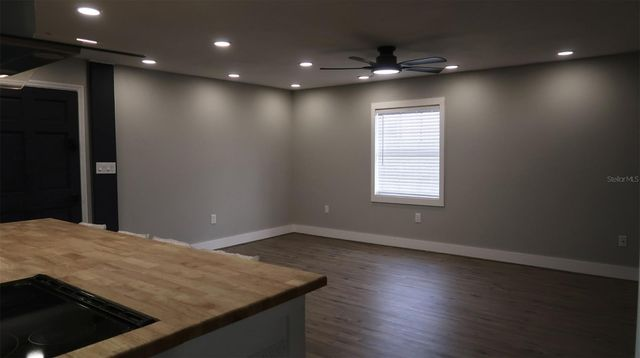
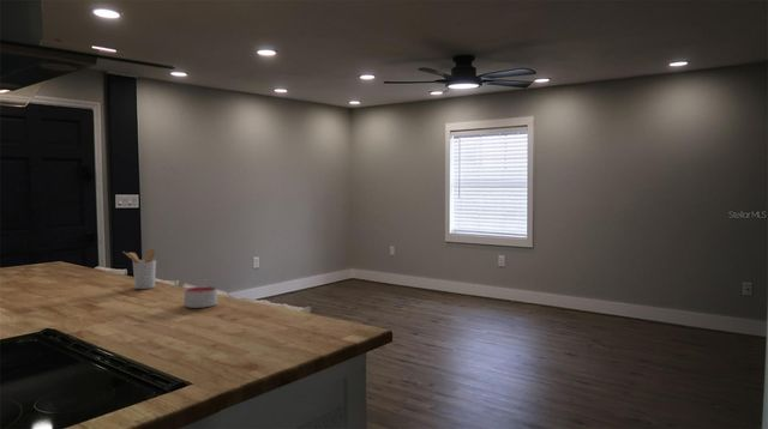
+ utensil holder [122,248,157,290]
+ candle [184,285,218,309]
